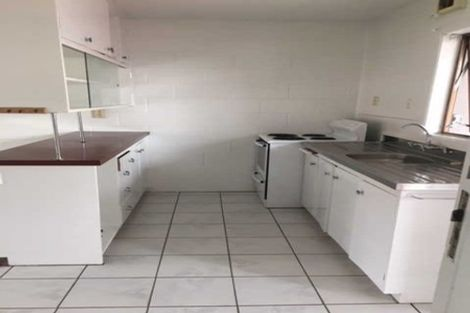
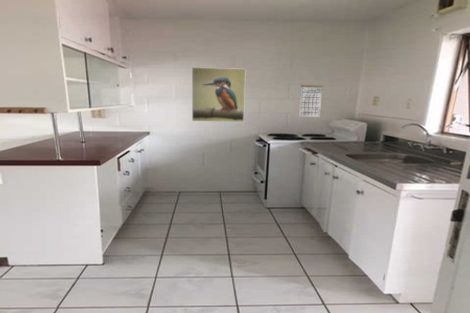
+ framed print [191,66,247,123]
+ calendar [298,82,324,118]
